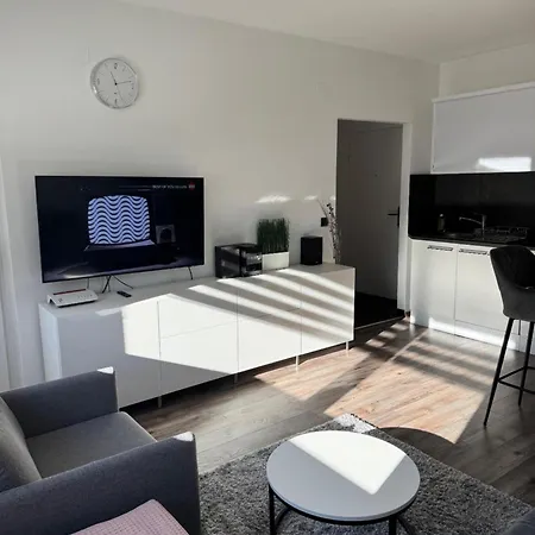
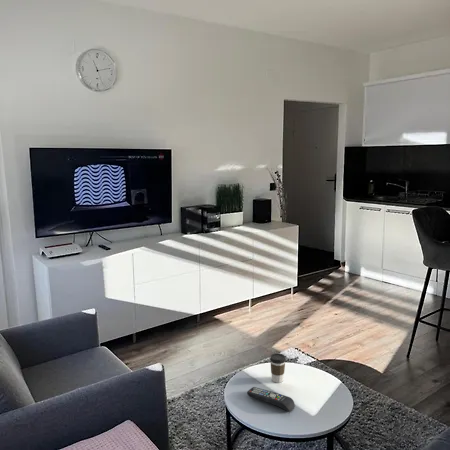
+ remote control [246,386,296,413]
+ coffee cup [269,352,287,384]
